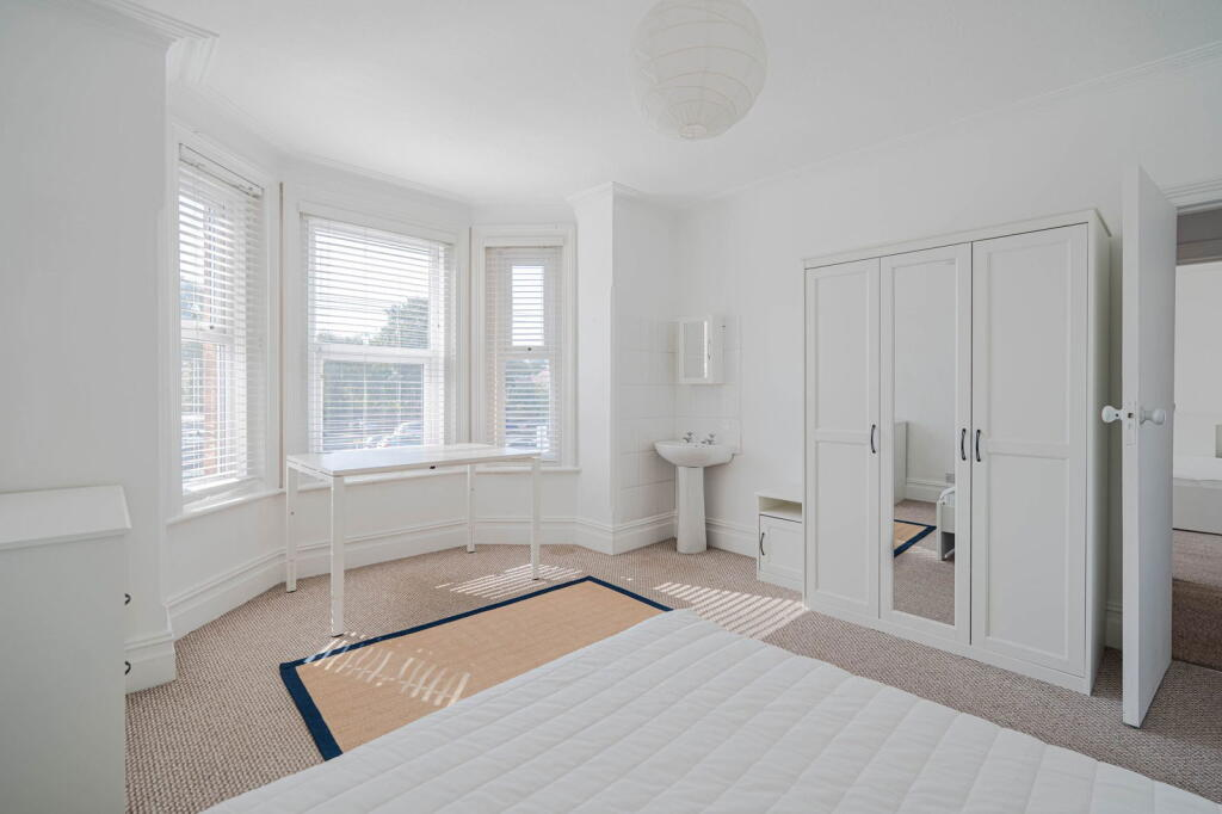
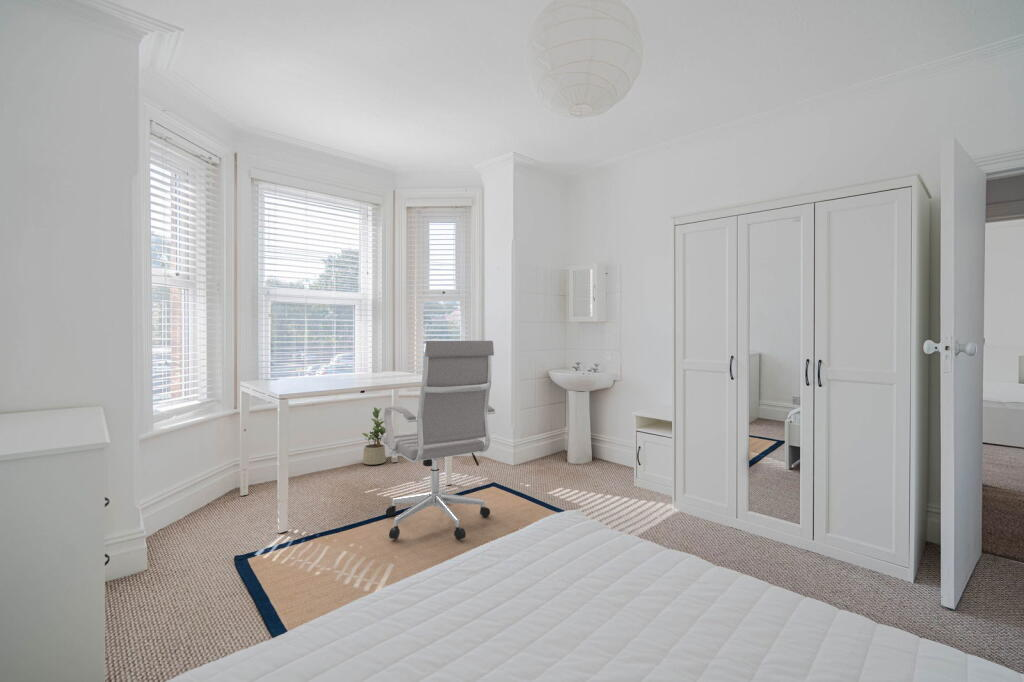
+ potted plant [361,407,387,466]
+ chair [382,340,497,541]
